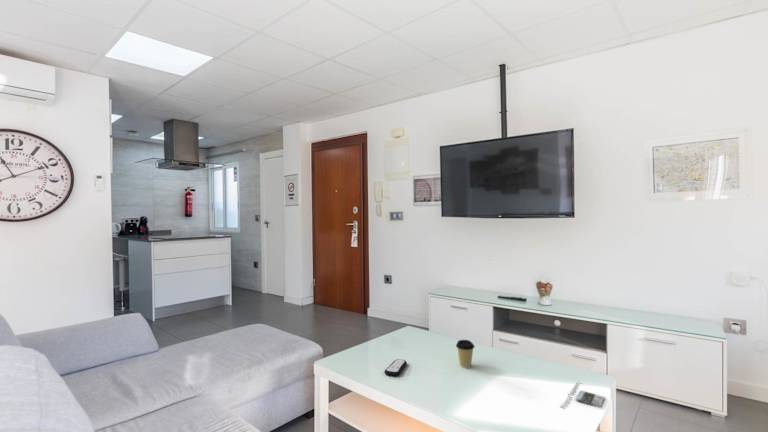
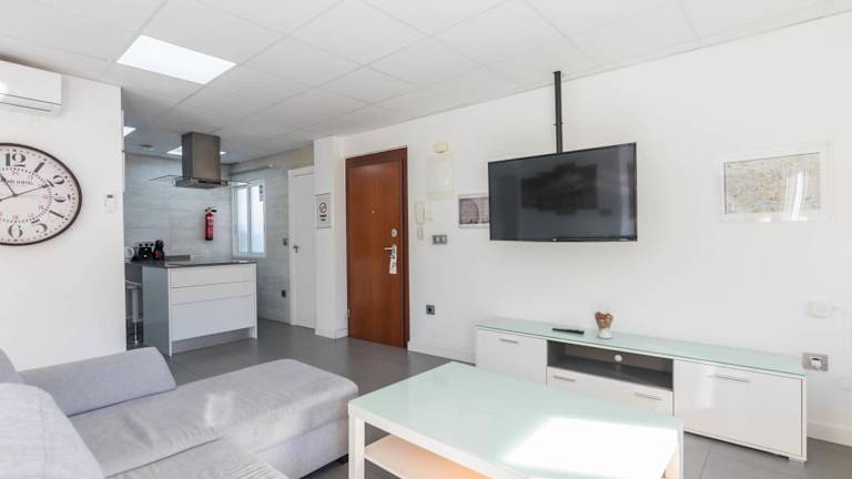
- magazine [558,380,606,409]
- coffee cup [455,339,475,369]
- remote control [383,358,408,377]
